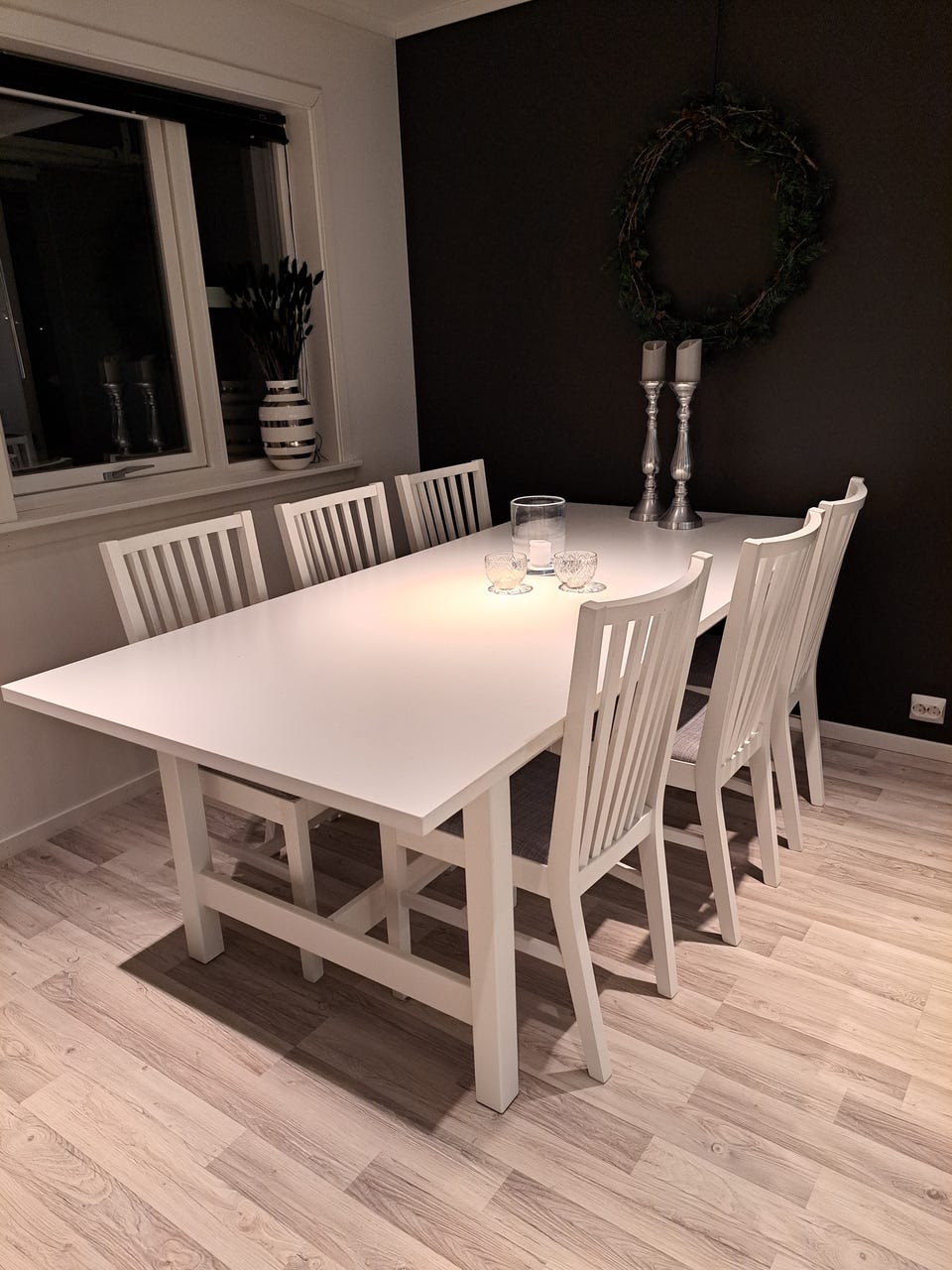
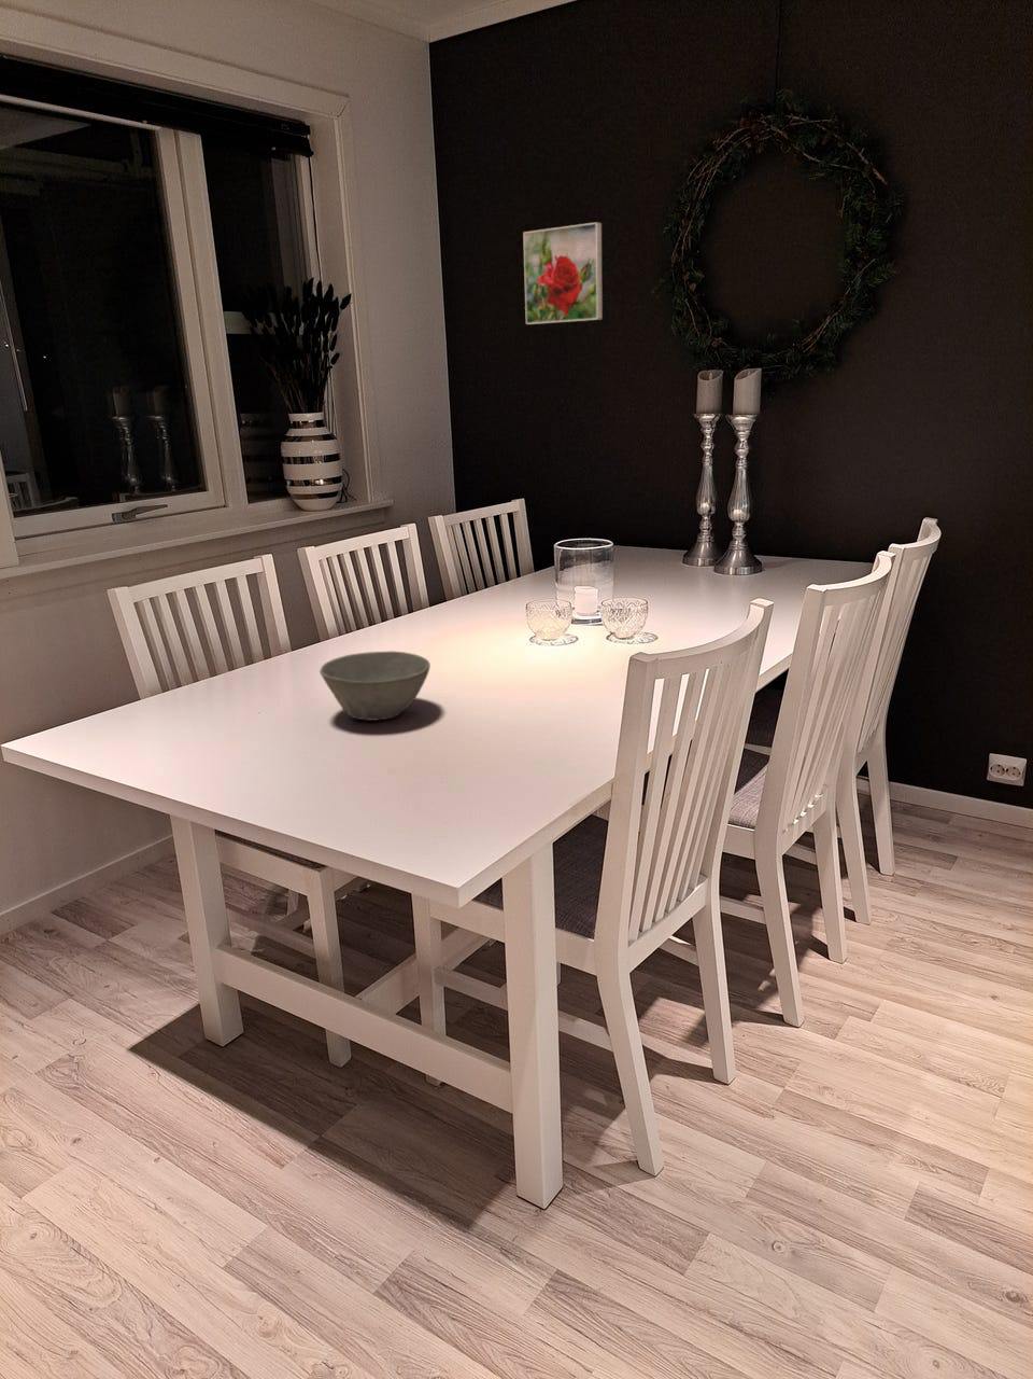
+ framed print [522,220,603,326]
+ bowl [319,649,432,722]
